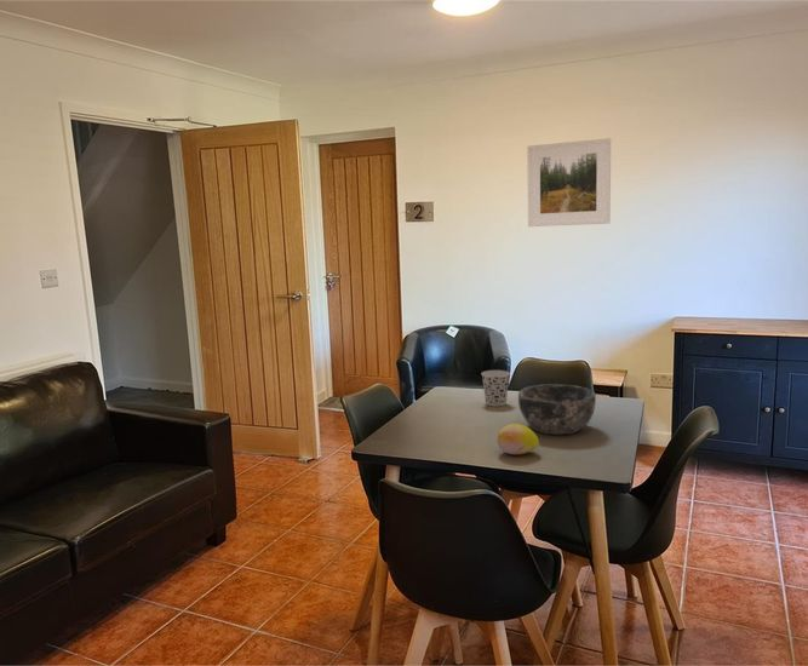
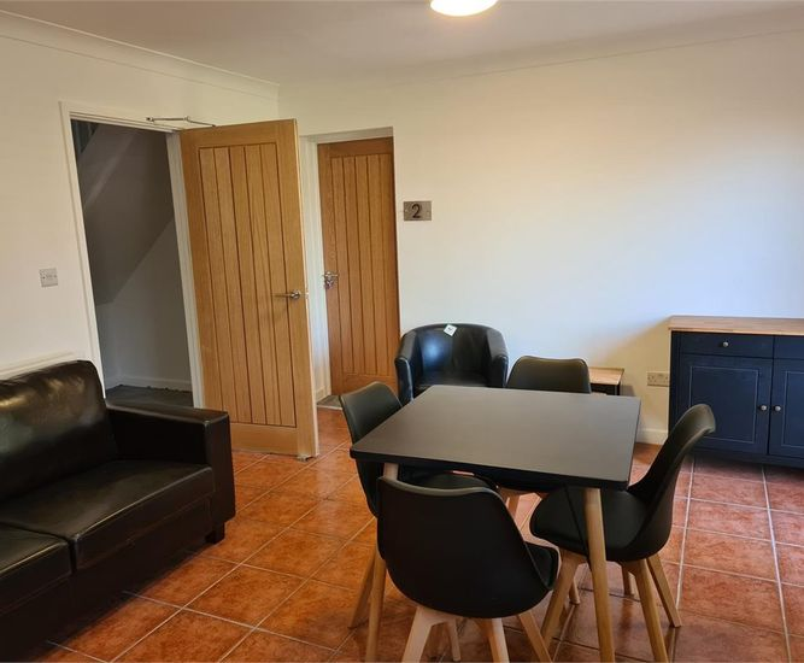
- cup [481,369,511,407]
- fruit [495,423,540,457]
- bowl [517,383,597,436]
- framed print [526,137,612,228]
